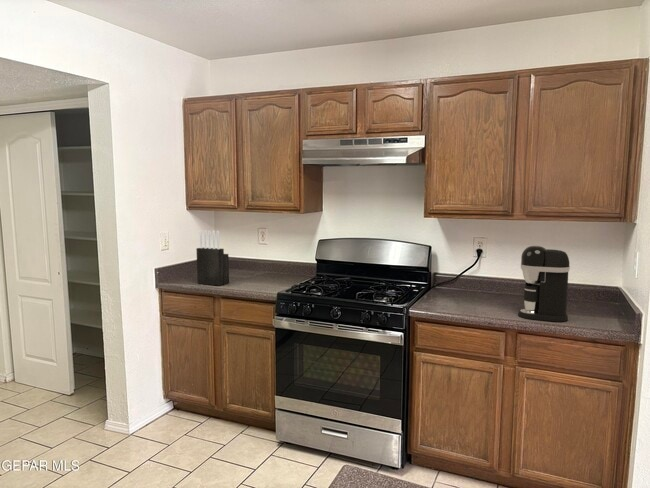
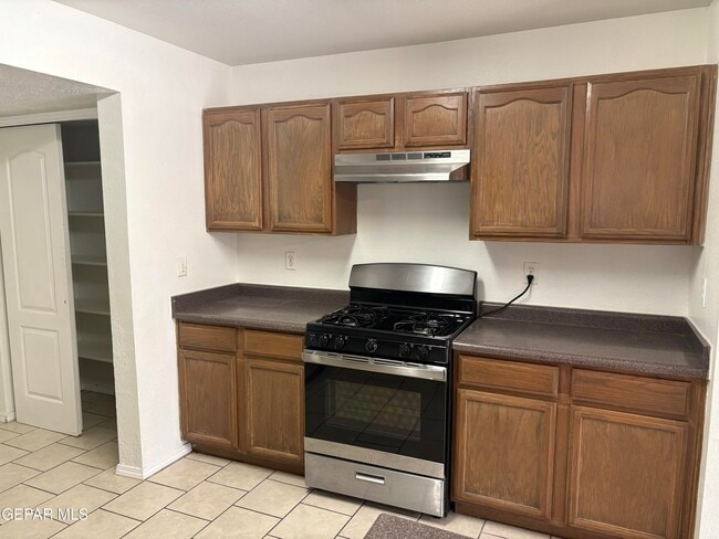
- knife block [195,229,230,287]
- coffee maker [517,245,571,323]
